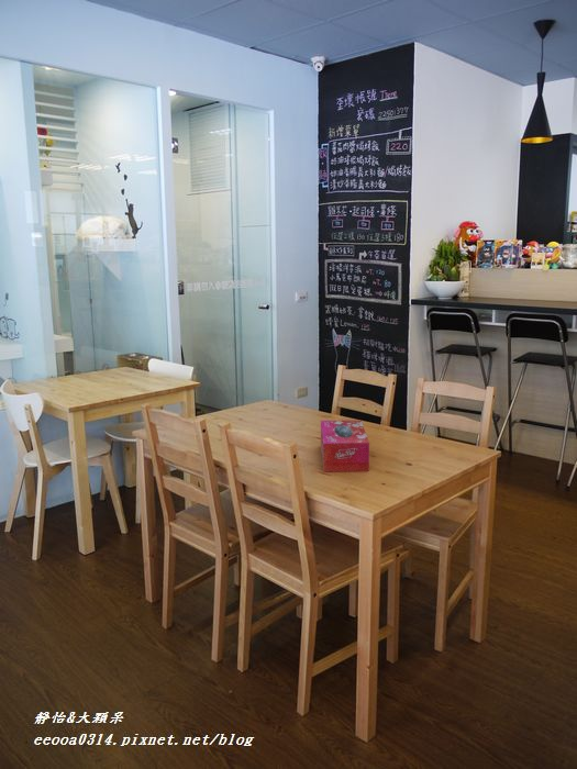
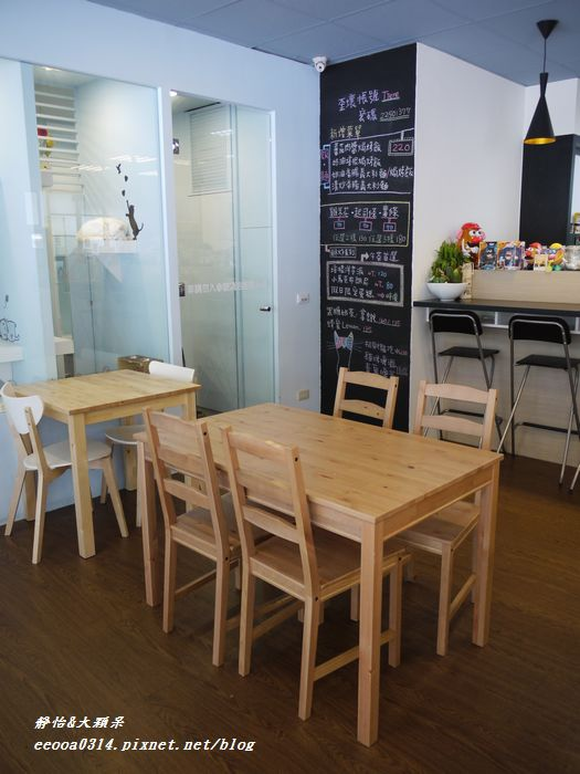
- tissue box [320,420,370,472]
